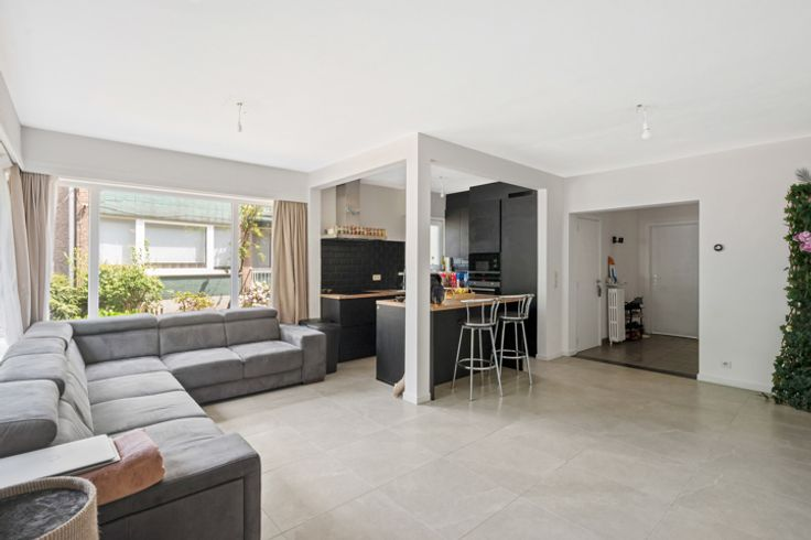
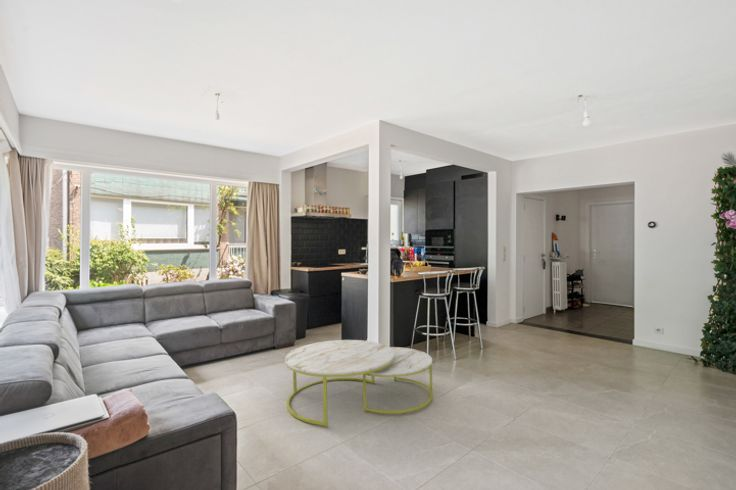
+ coffee table [284,339,434,428]
